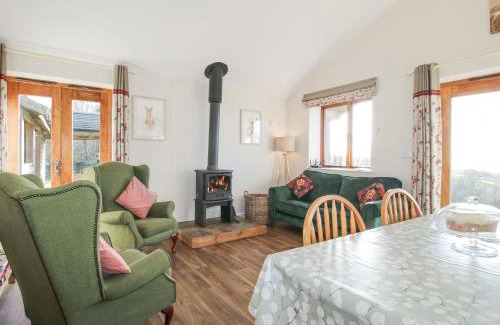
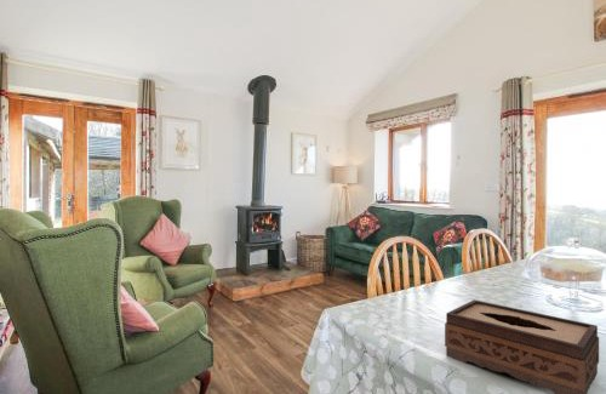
+ tissue box [444,298,600,394]
